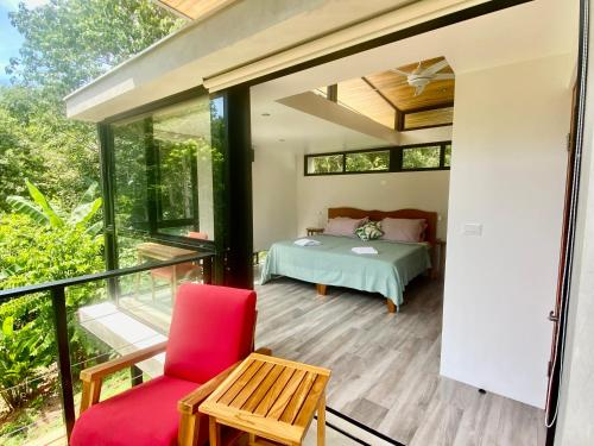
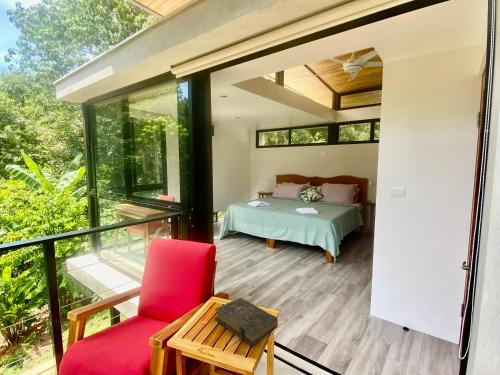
+ book [213,297,279,347]
